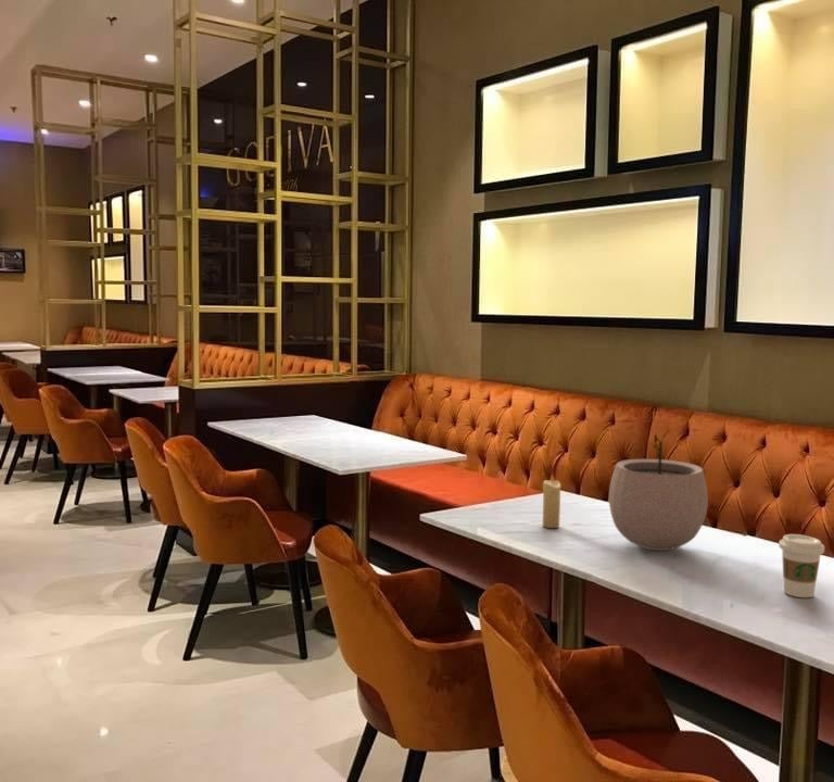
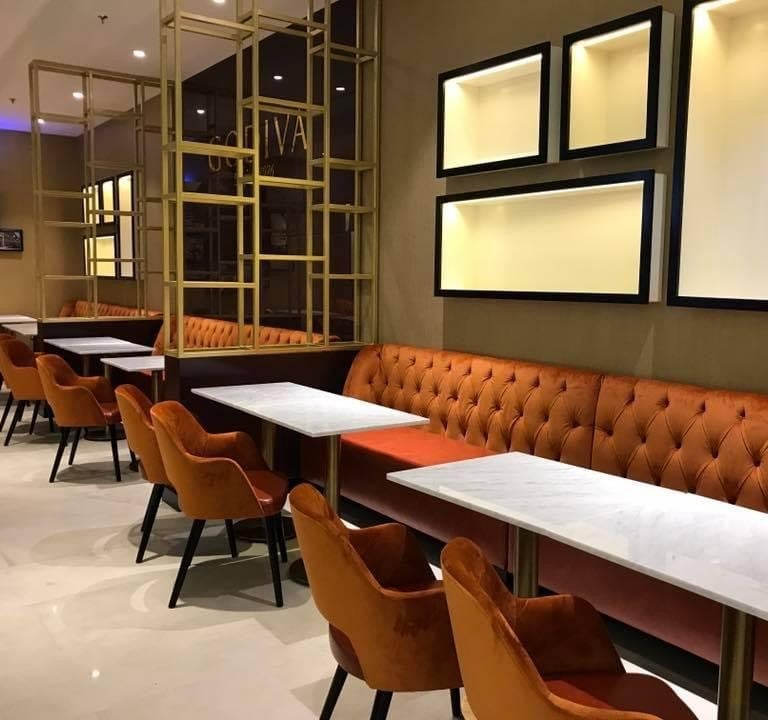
- plant pot [608,429,709,552]
- coffee cup [778,533,825,598]
- candle [542,471,561,529]
